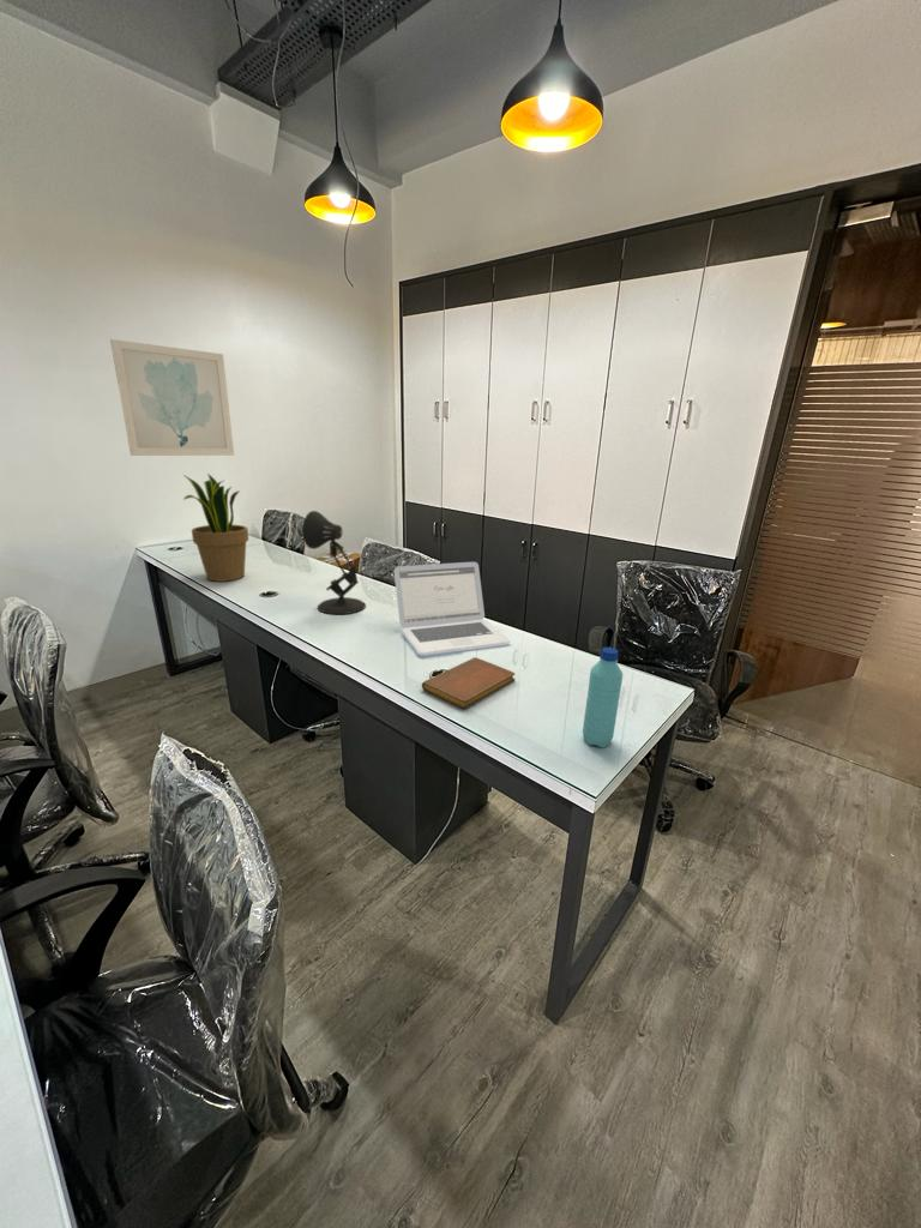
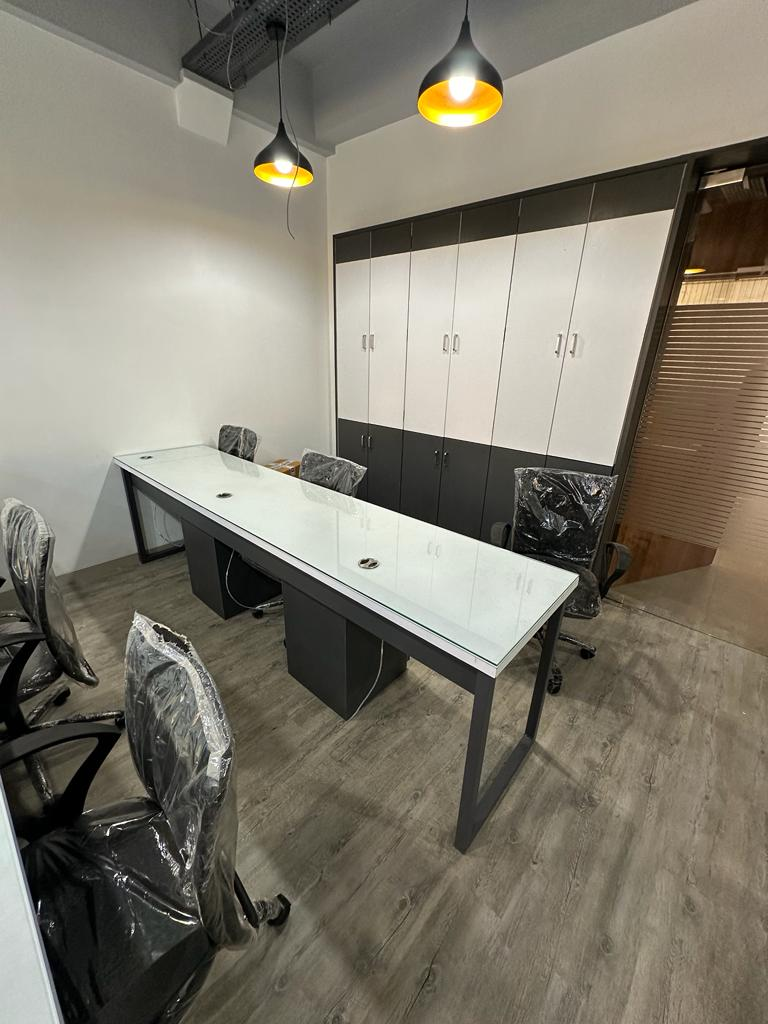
- wall art [109,338,235,457]
- notebook [421,656,516,710]
- potted plant [182,472,249,583]
- water bottle [582,646,624,748]
- desk lamp [301,510,367,615]
- laptop [393,561,511,656]
